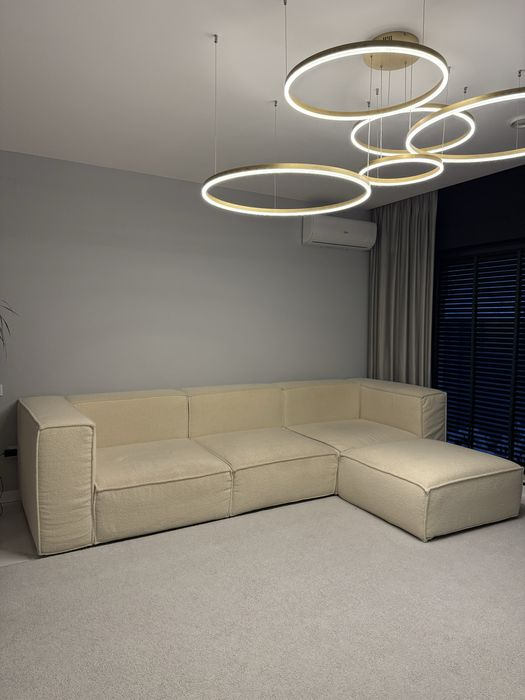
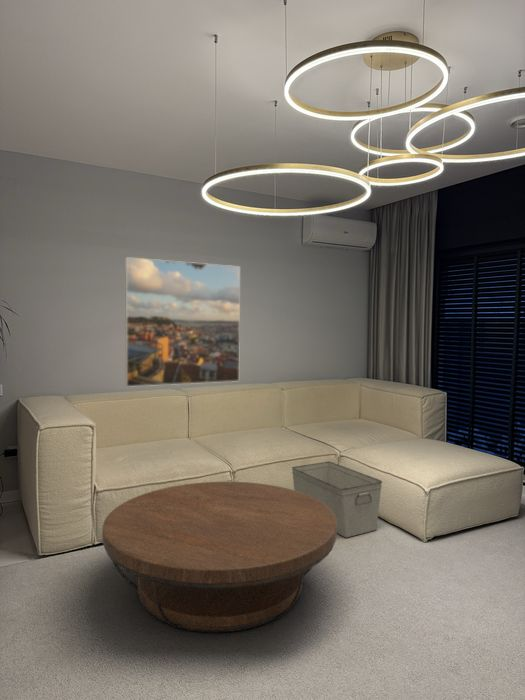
+ storage bin [291,460,383,538]
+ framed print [124,256,241,388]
+ coffee table [101,481,338,633]
